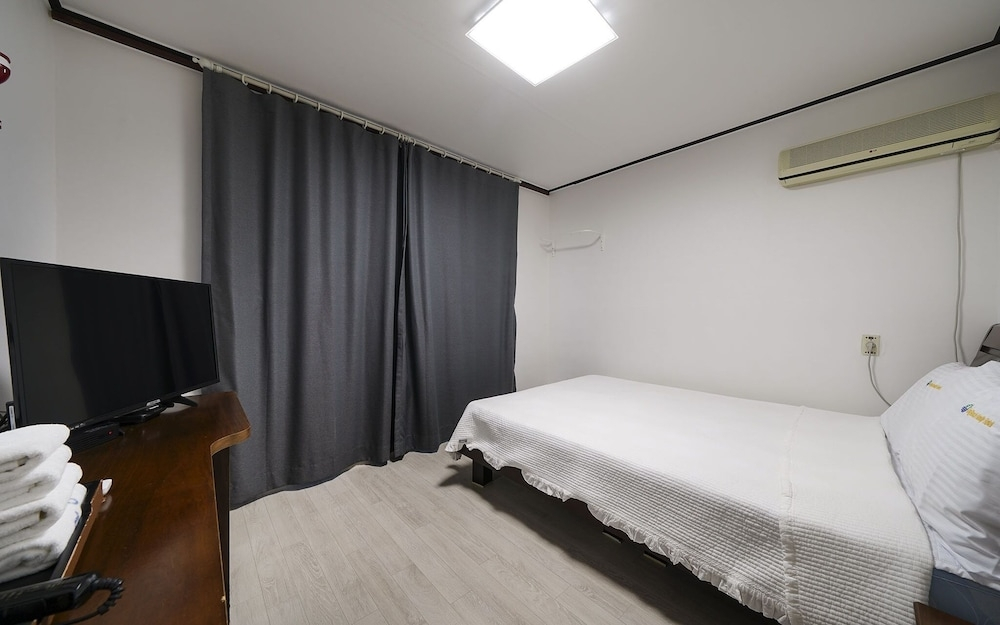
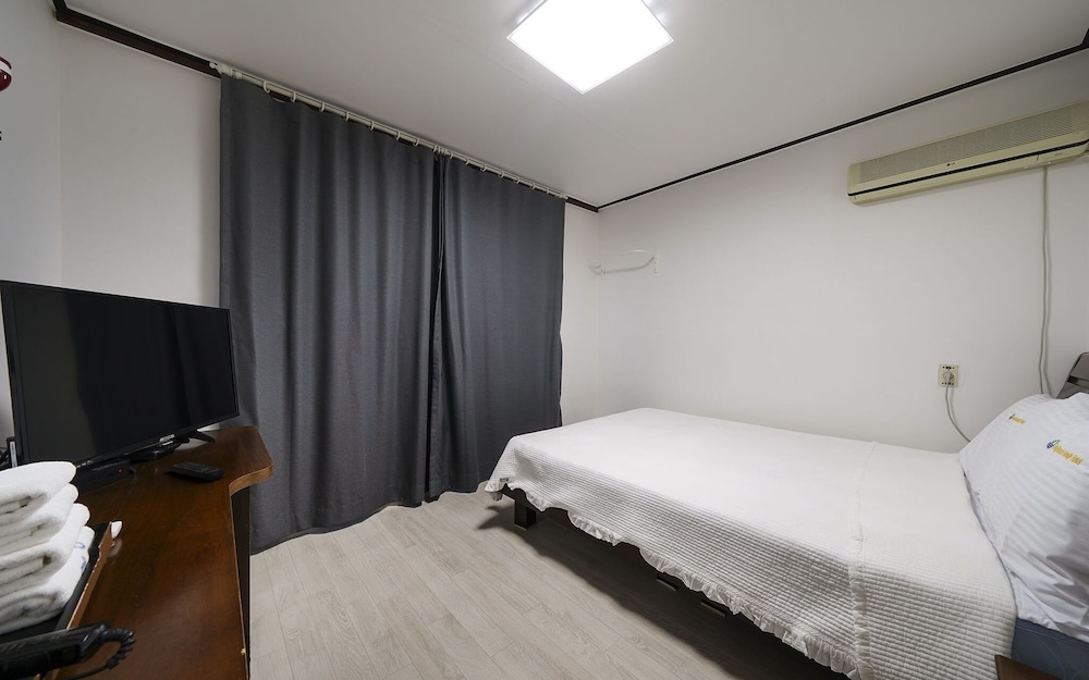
+ remote control [166,460,225,482]
